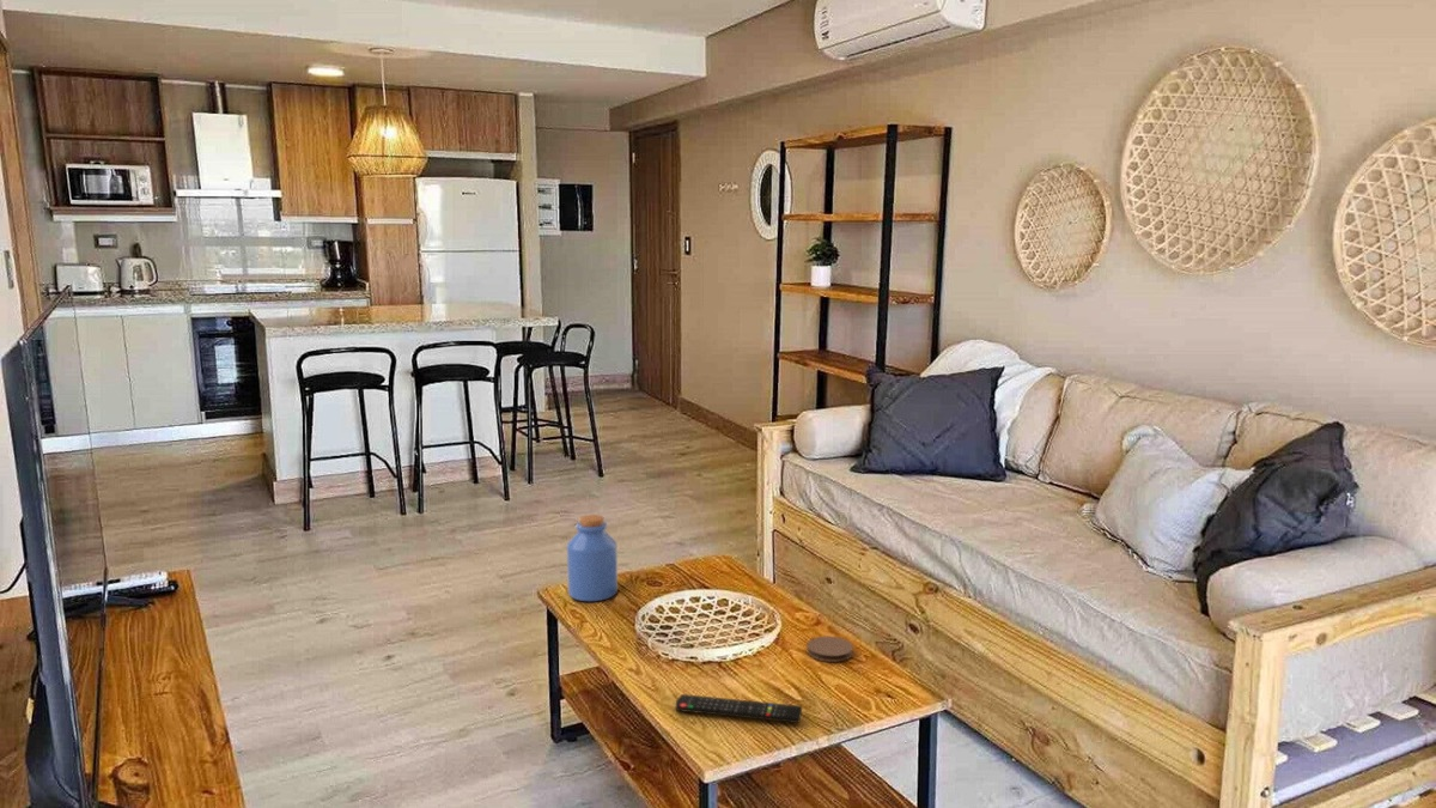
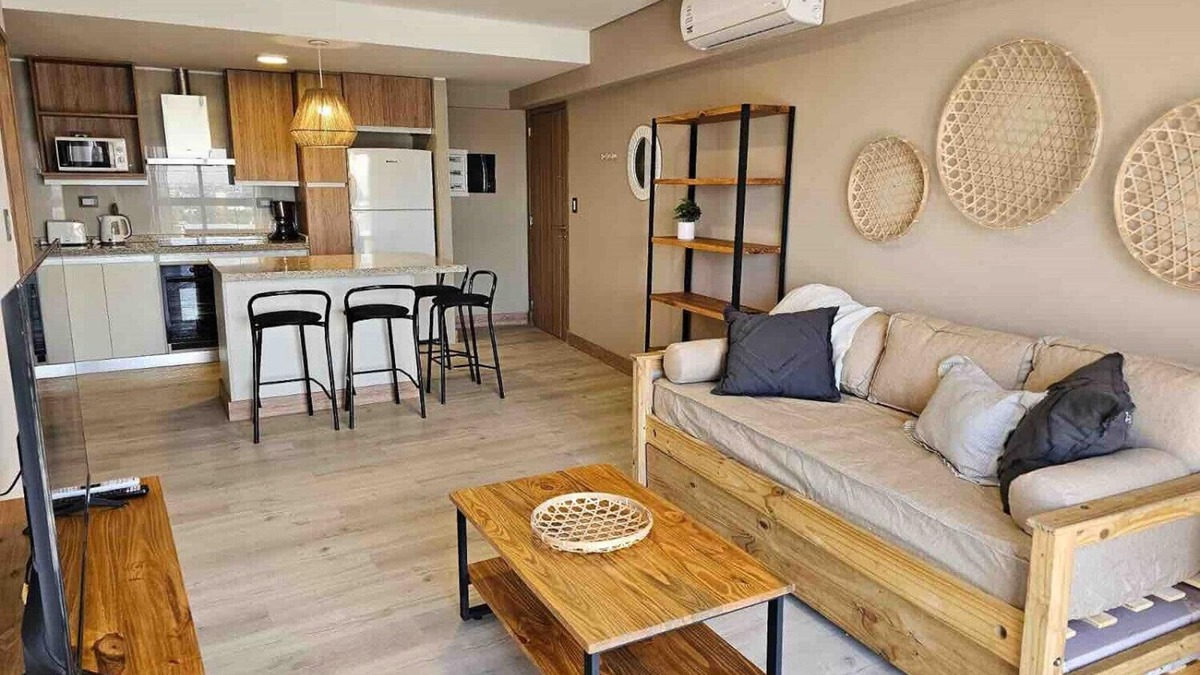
- coaster [805,636,854,663]
- jar [566,514,619,602]
- remote control [675,693,803,724]
